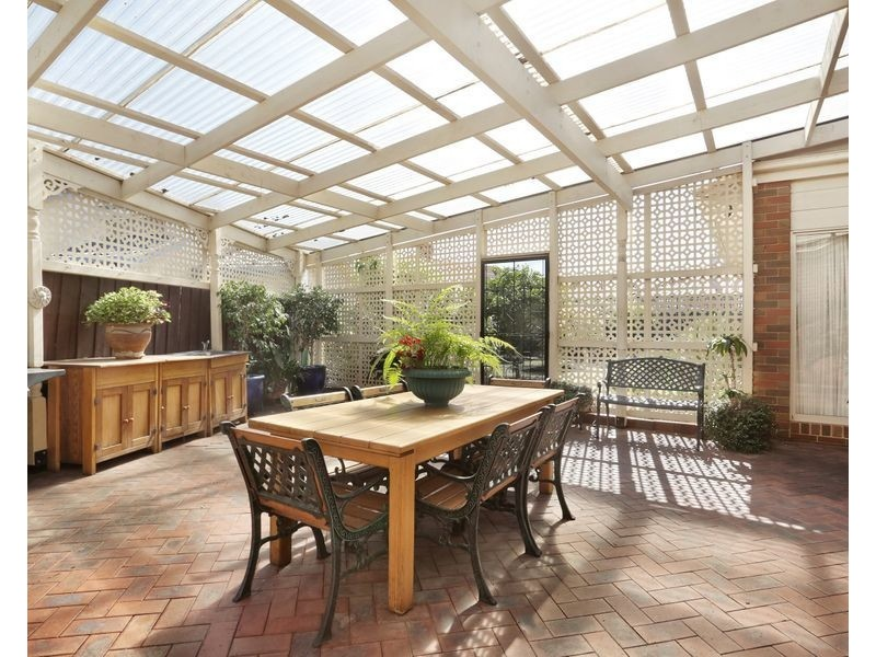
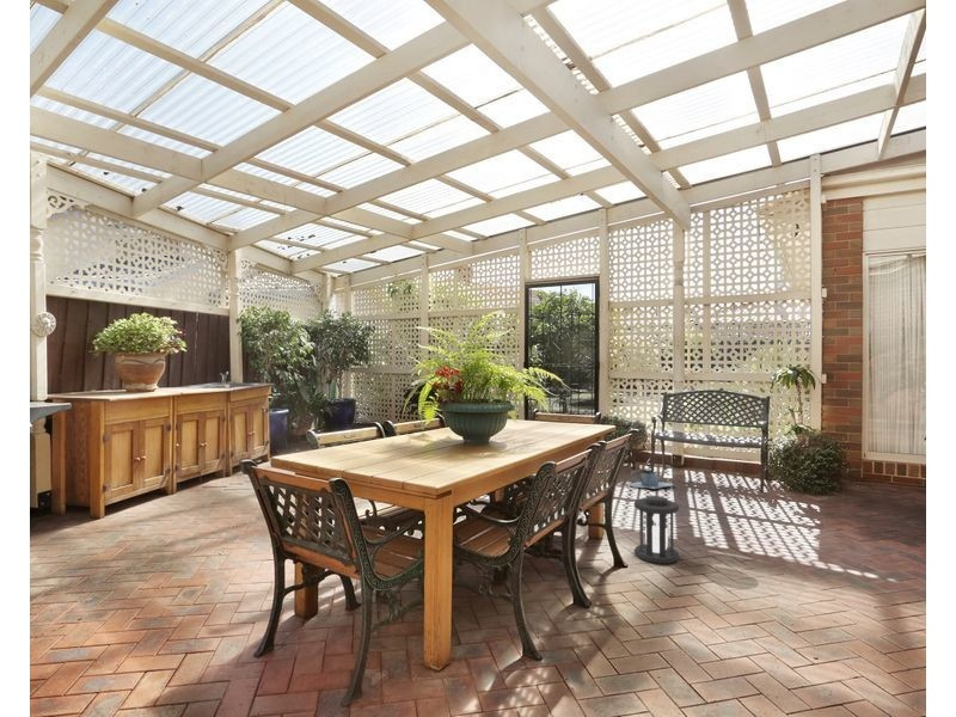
+ watering can [626,467,674,490]
+ lantern [633,495,681,565]
